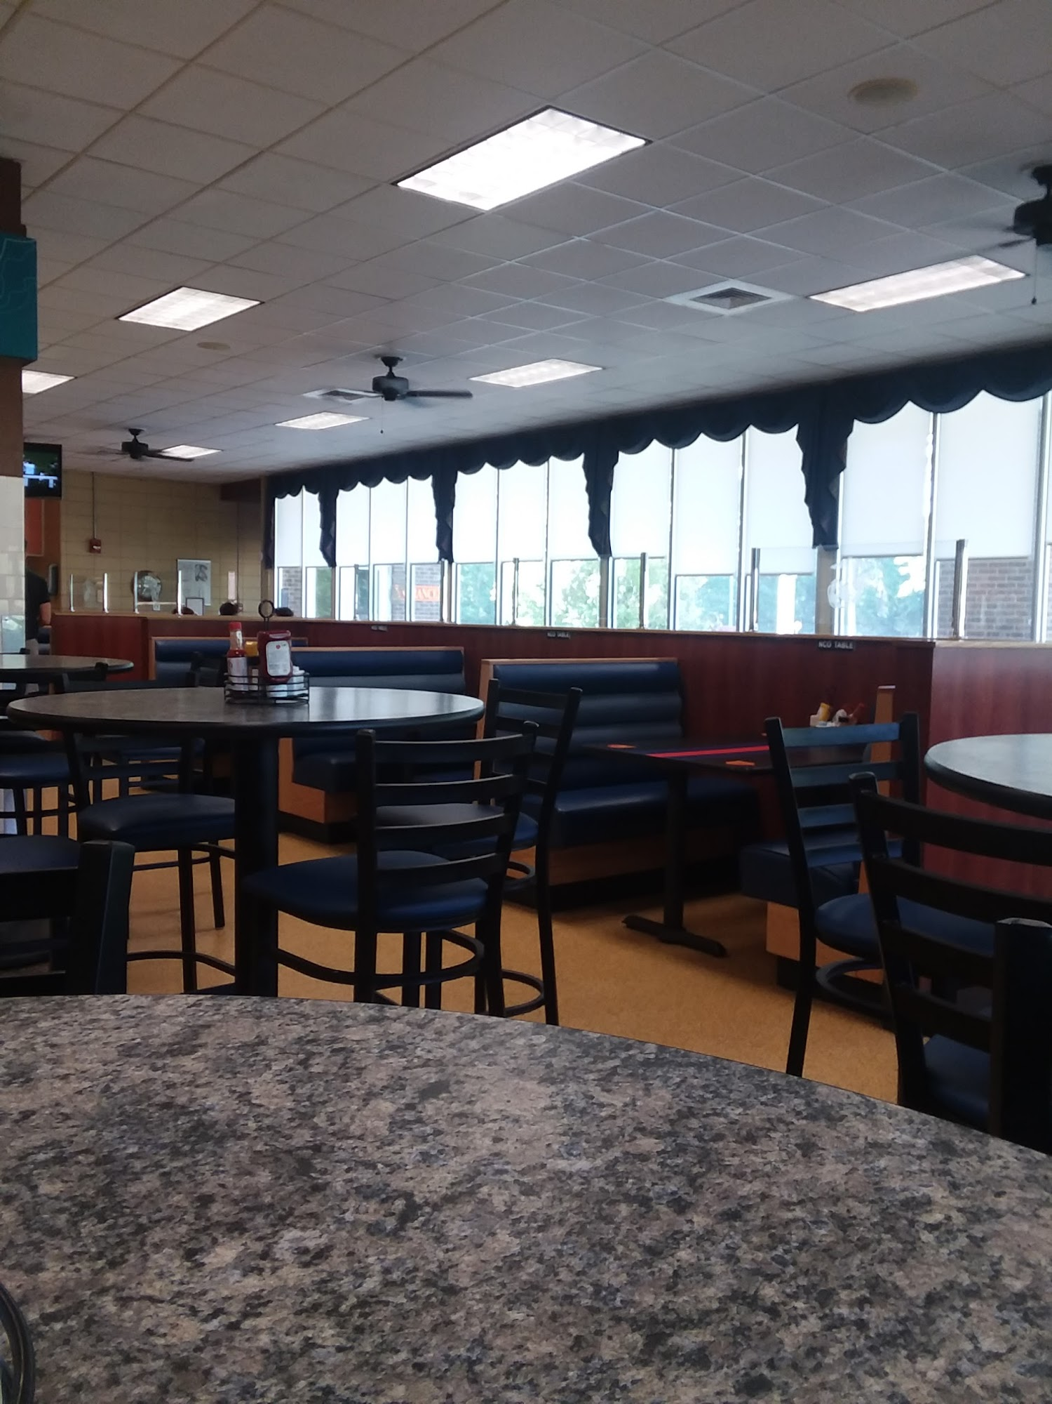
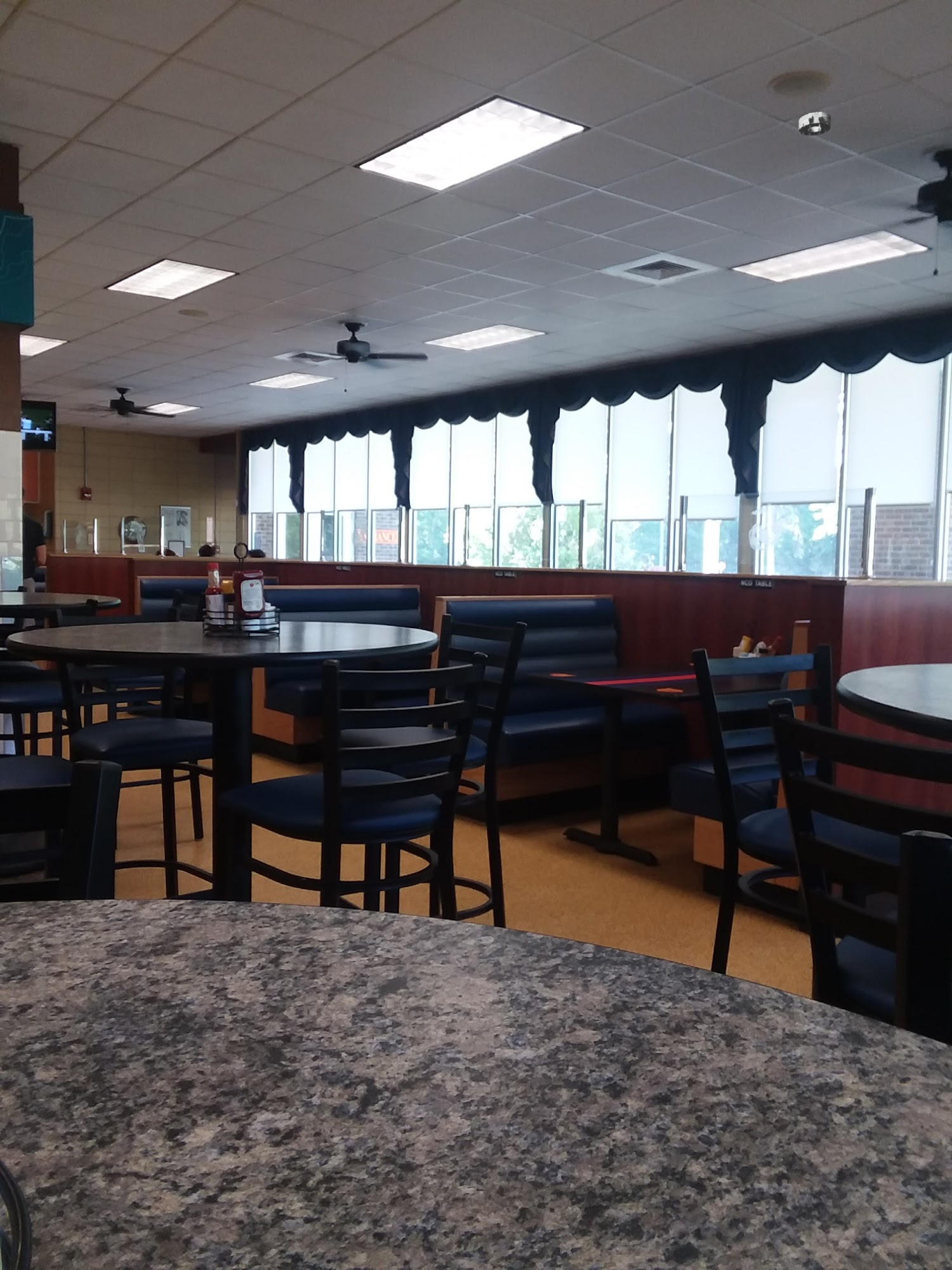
+ smoke detector [798,111,832,137]
